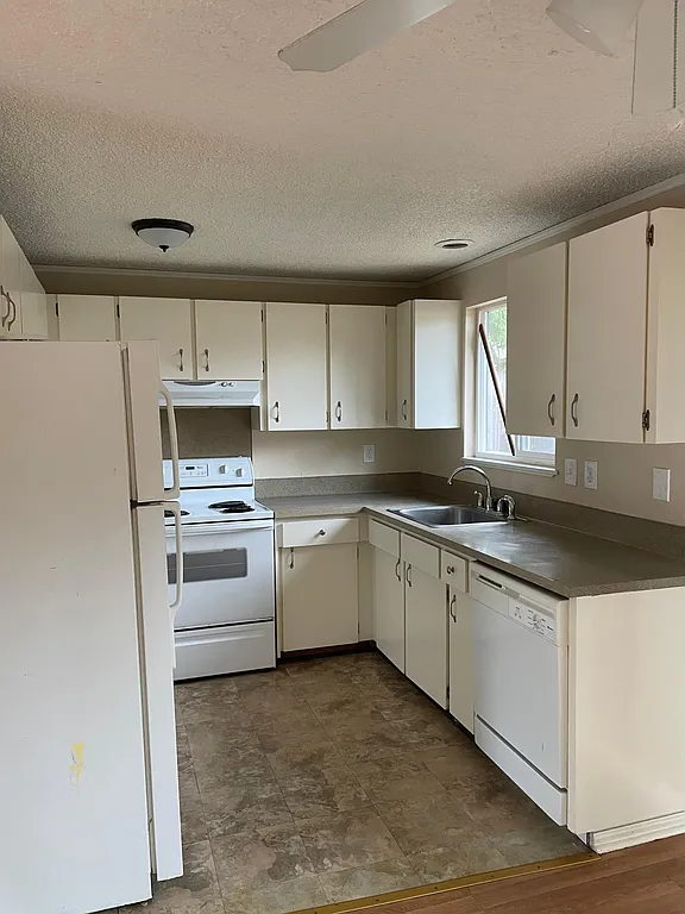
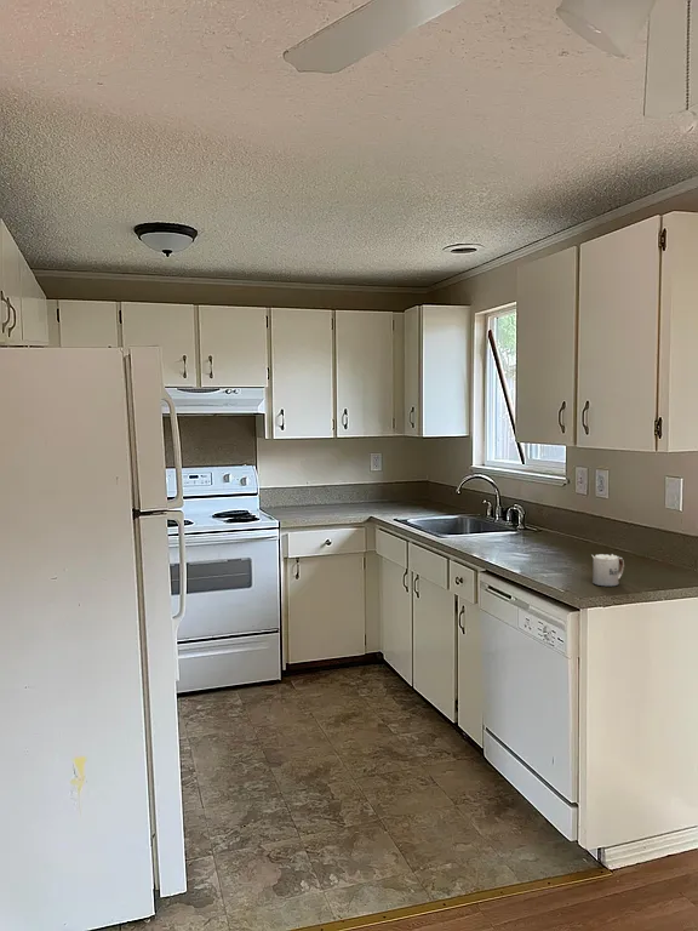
+ mug [590,553,625,587]
